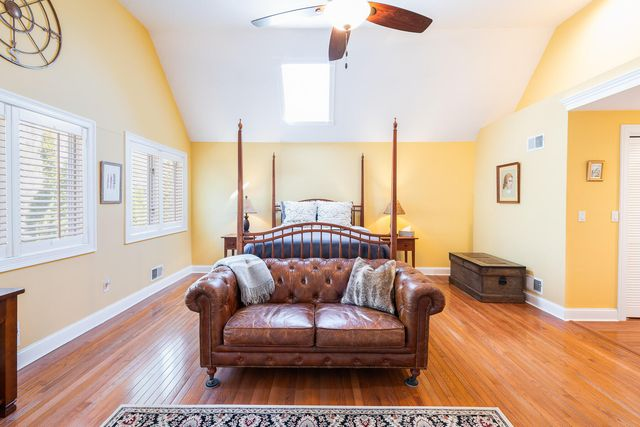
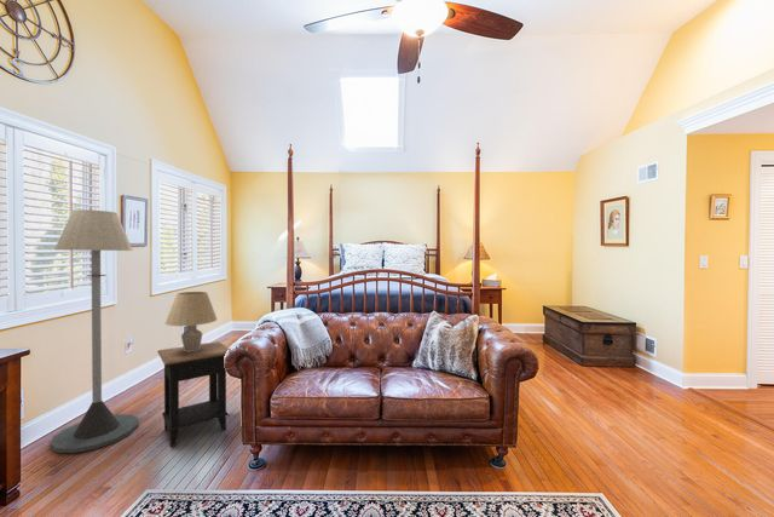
+ table lamp [164,291,218,352]
+ side table [156,340,230,448]
+ floor lamp [48,208,139,454]
